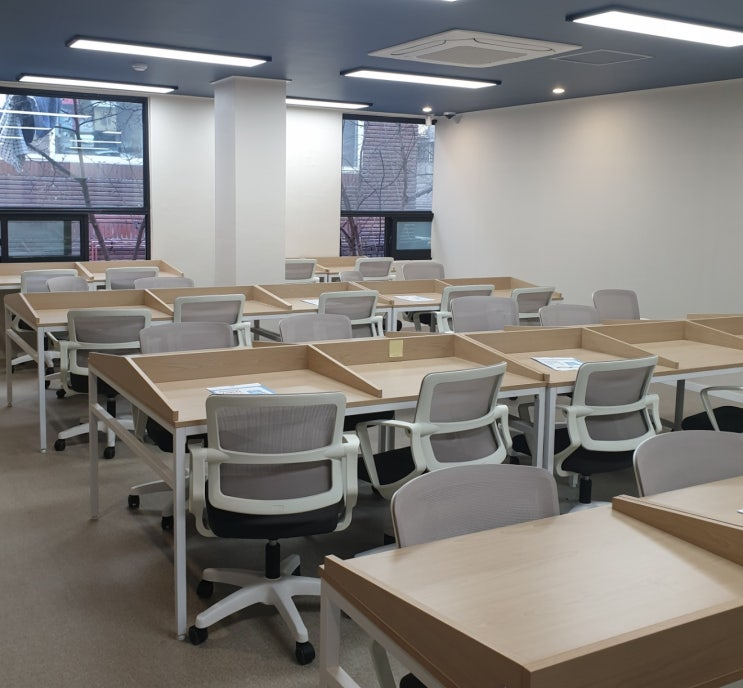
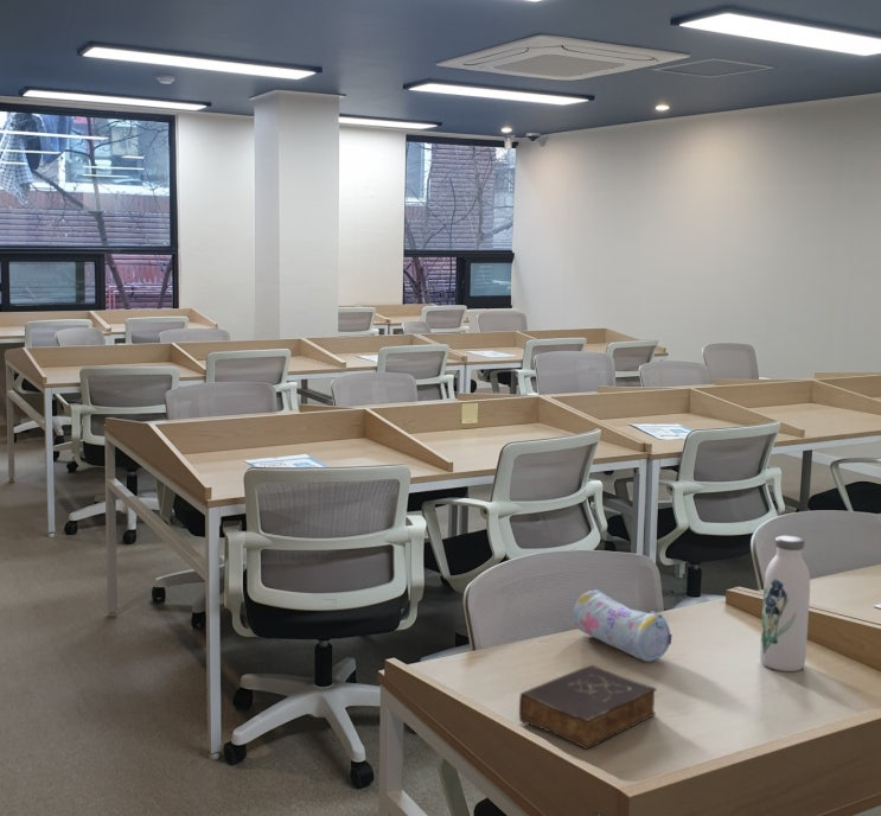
+ book [518,663,658,750]
+ water bottle [759,535,811,672]
+ pencil case [572,588,673,663]
